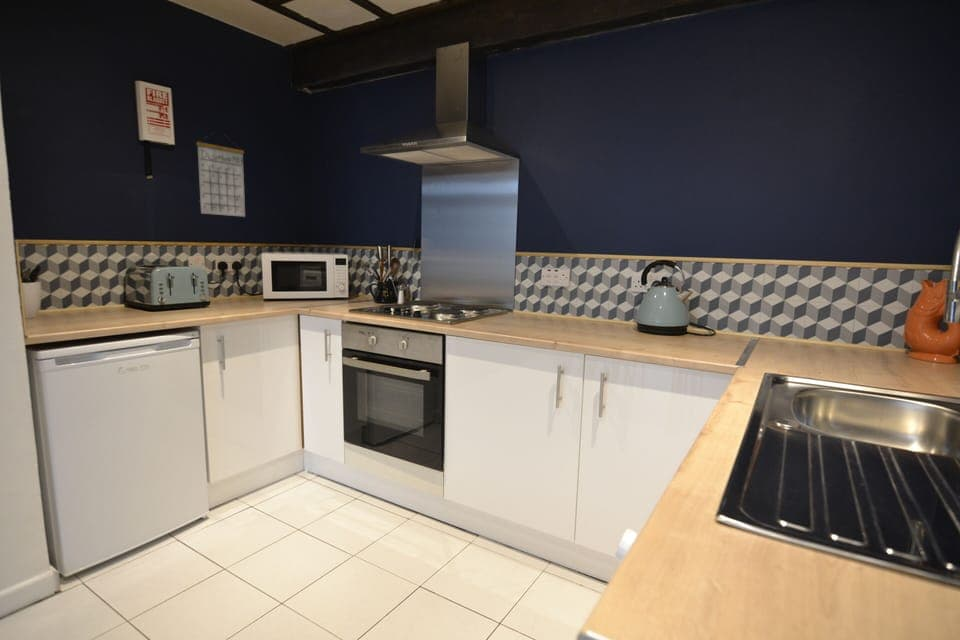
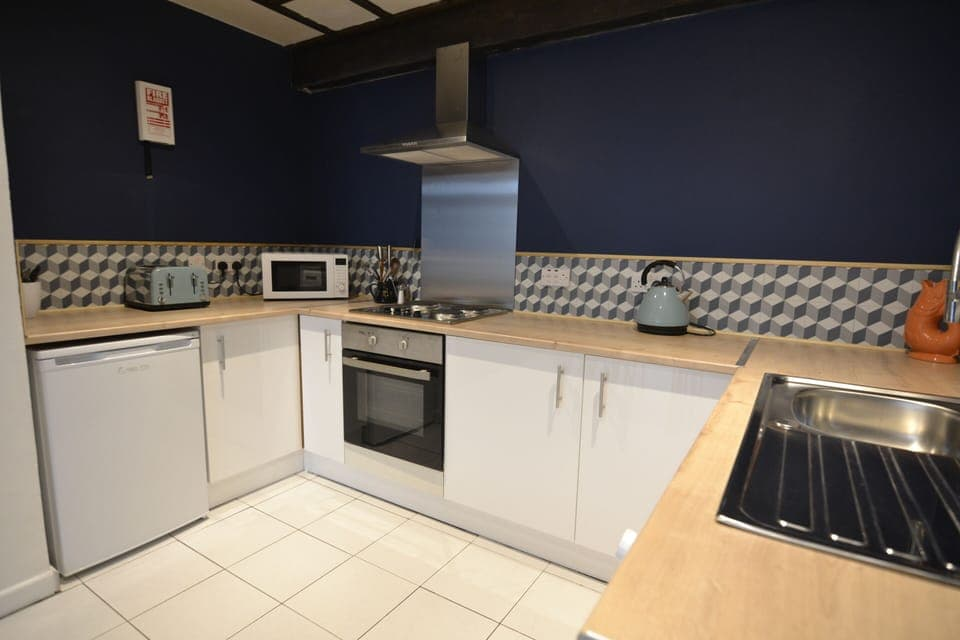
- calendar [195,132,246,218]
